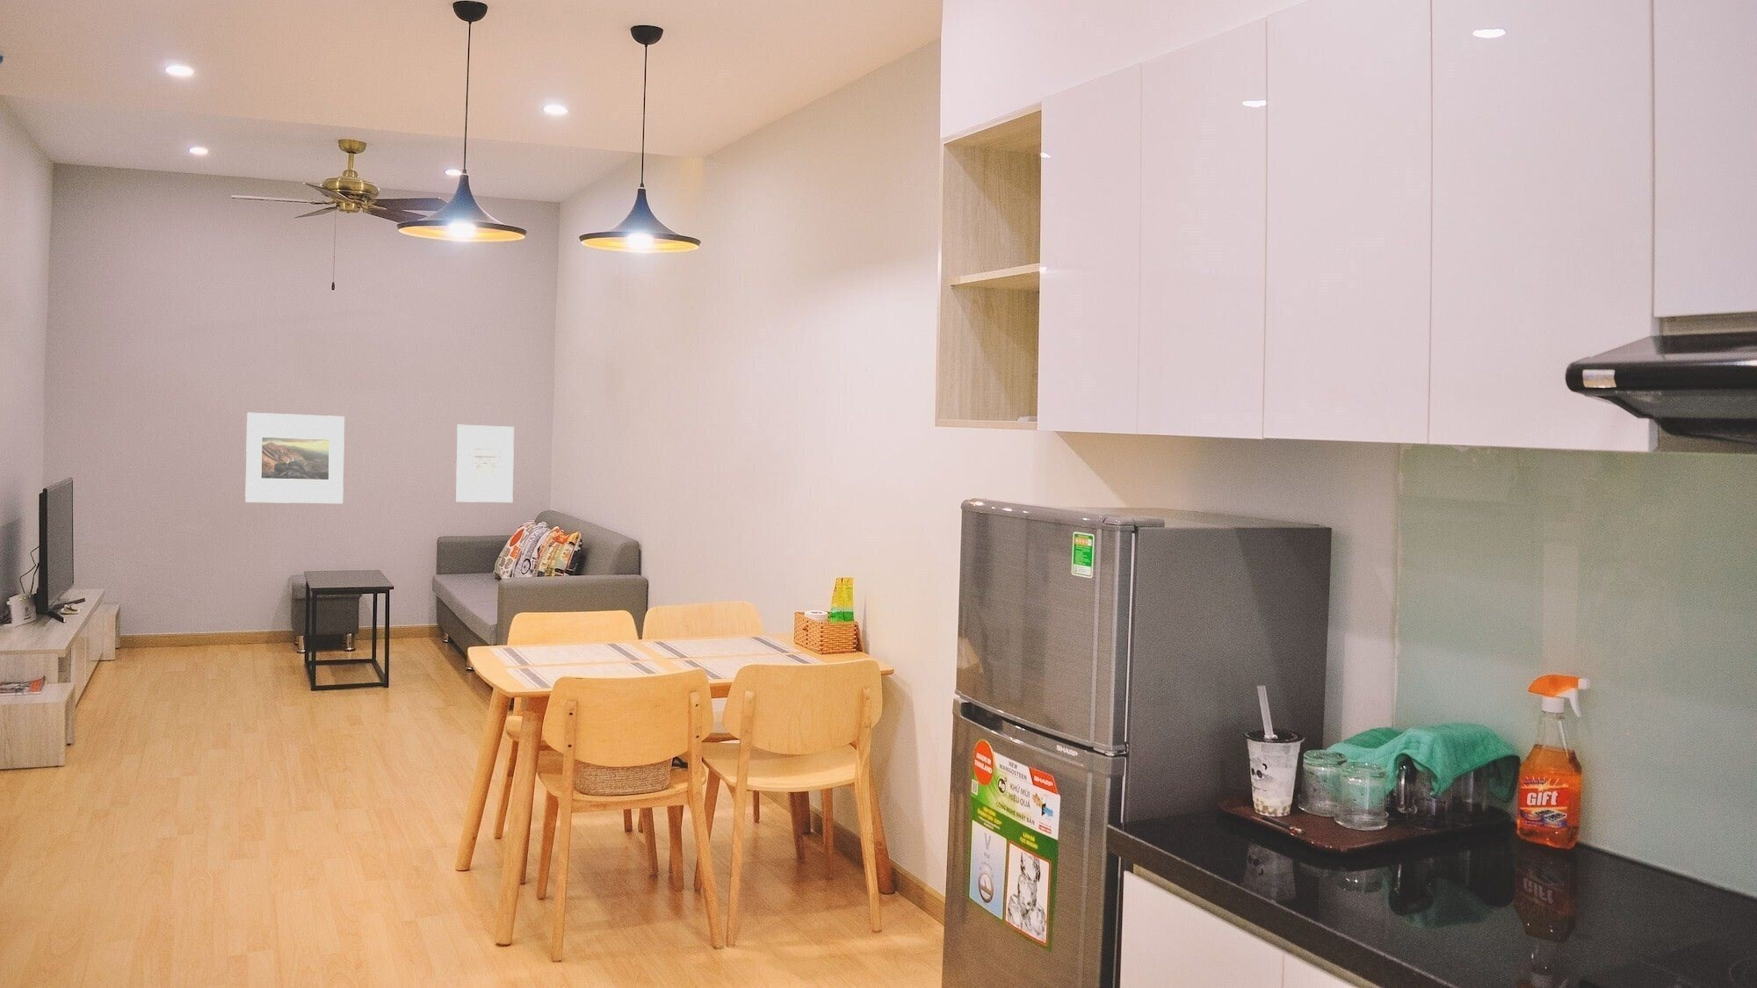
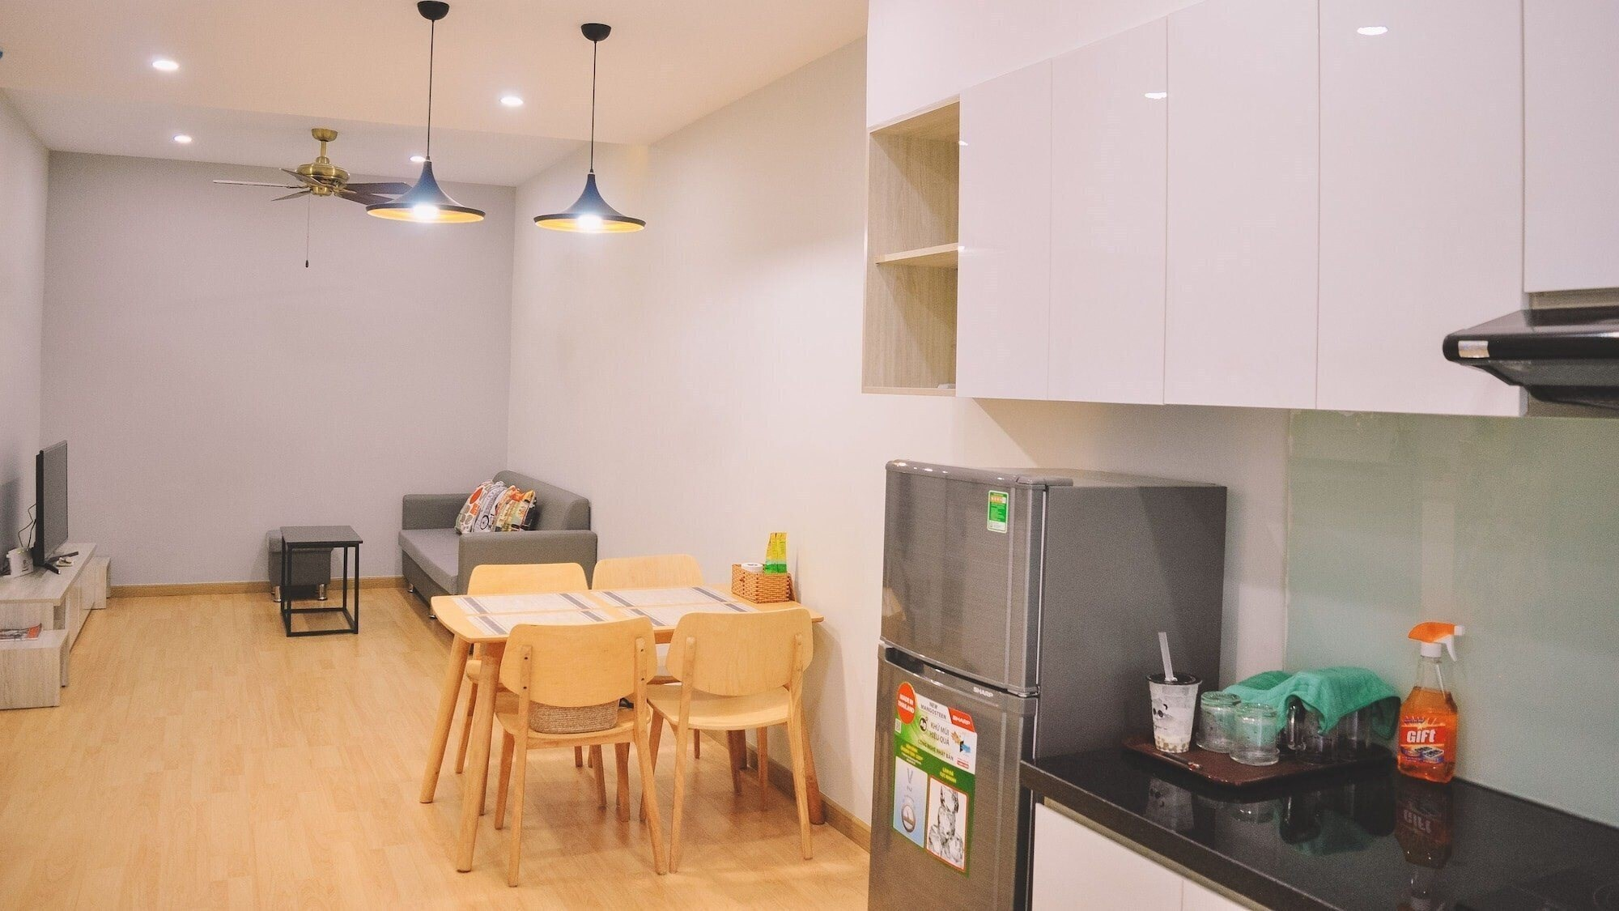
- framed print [244,411,345,504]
- wall art [455,425,515,503]
